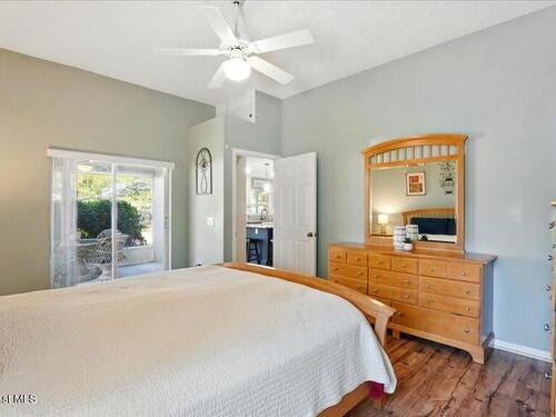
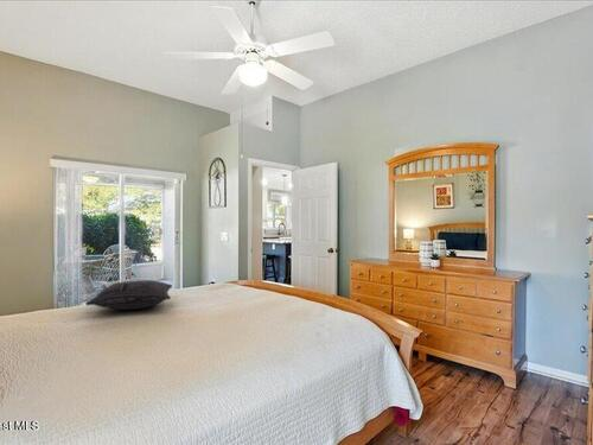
+ pillow [84,279,173,311]
